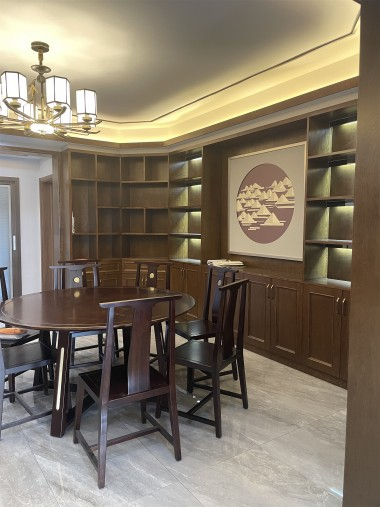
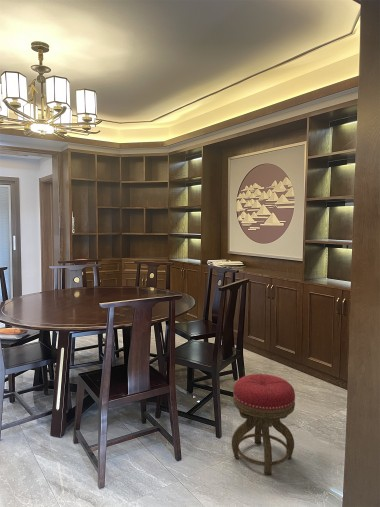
+ stool [231,373,296,476]
